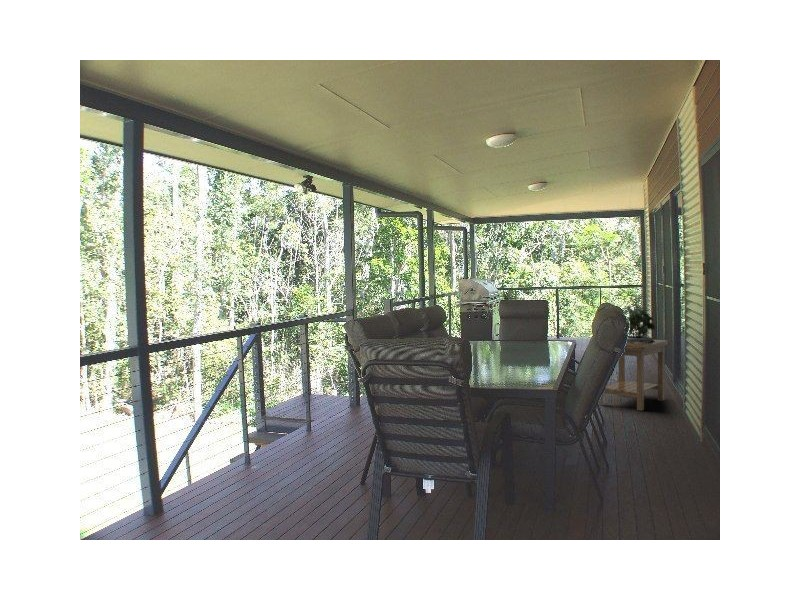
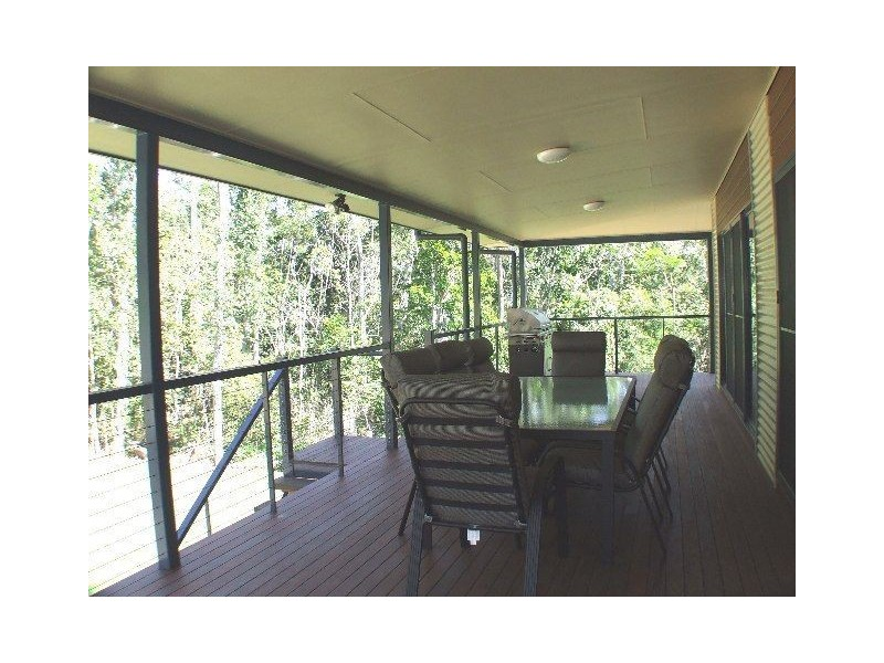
- potted plant [624,302,656,343]
- side table [598,339,669,412]
